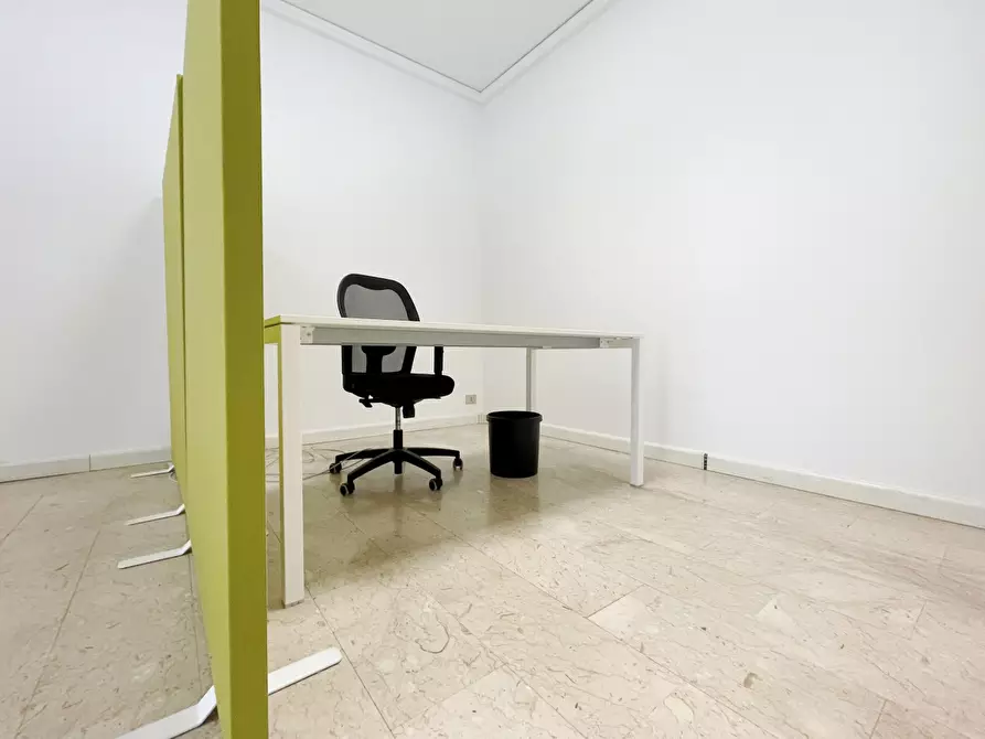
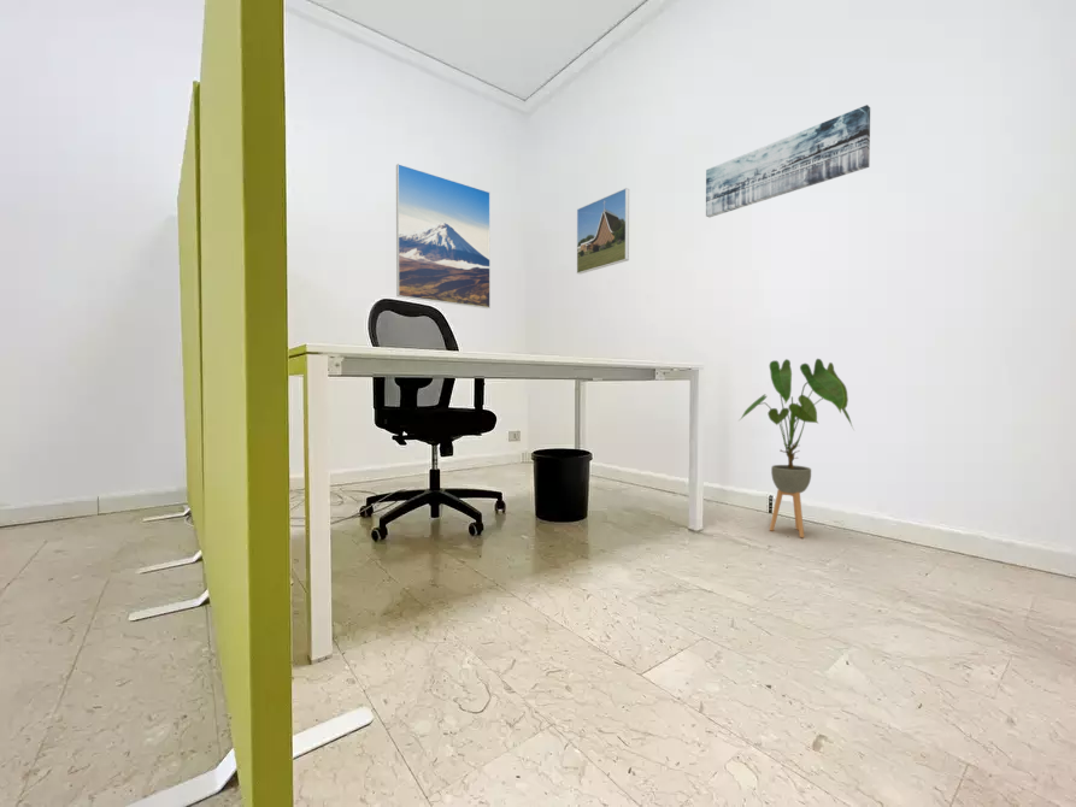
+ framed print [395,163,492,310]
+ wall art [705,104,871,218]
+ house plant [739,358,855,538]
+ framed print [576,187,630,275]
